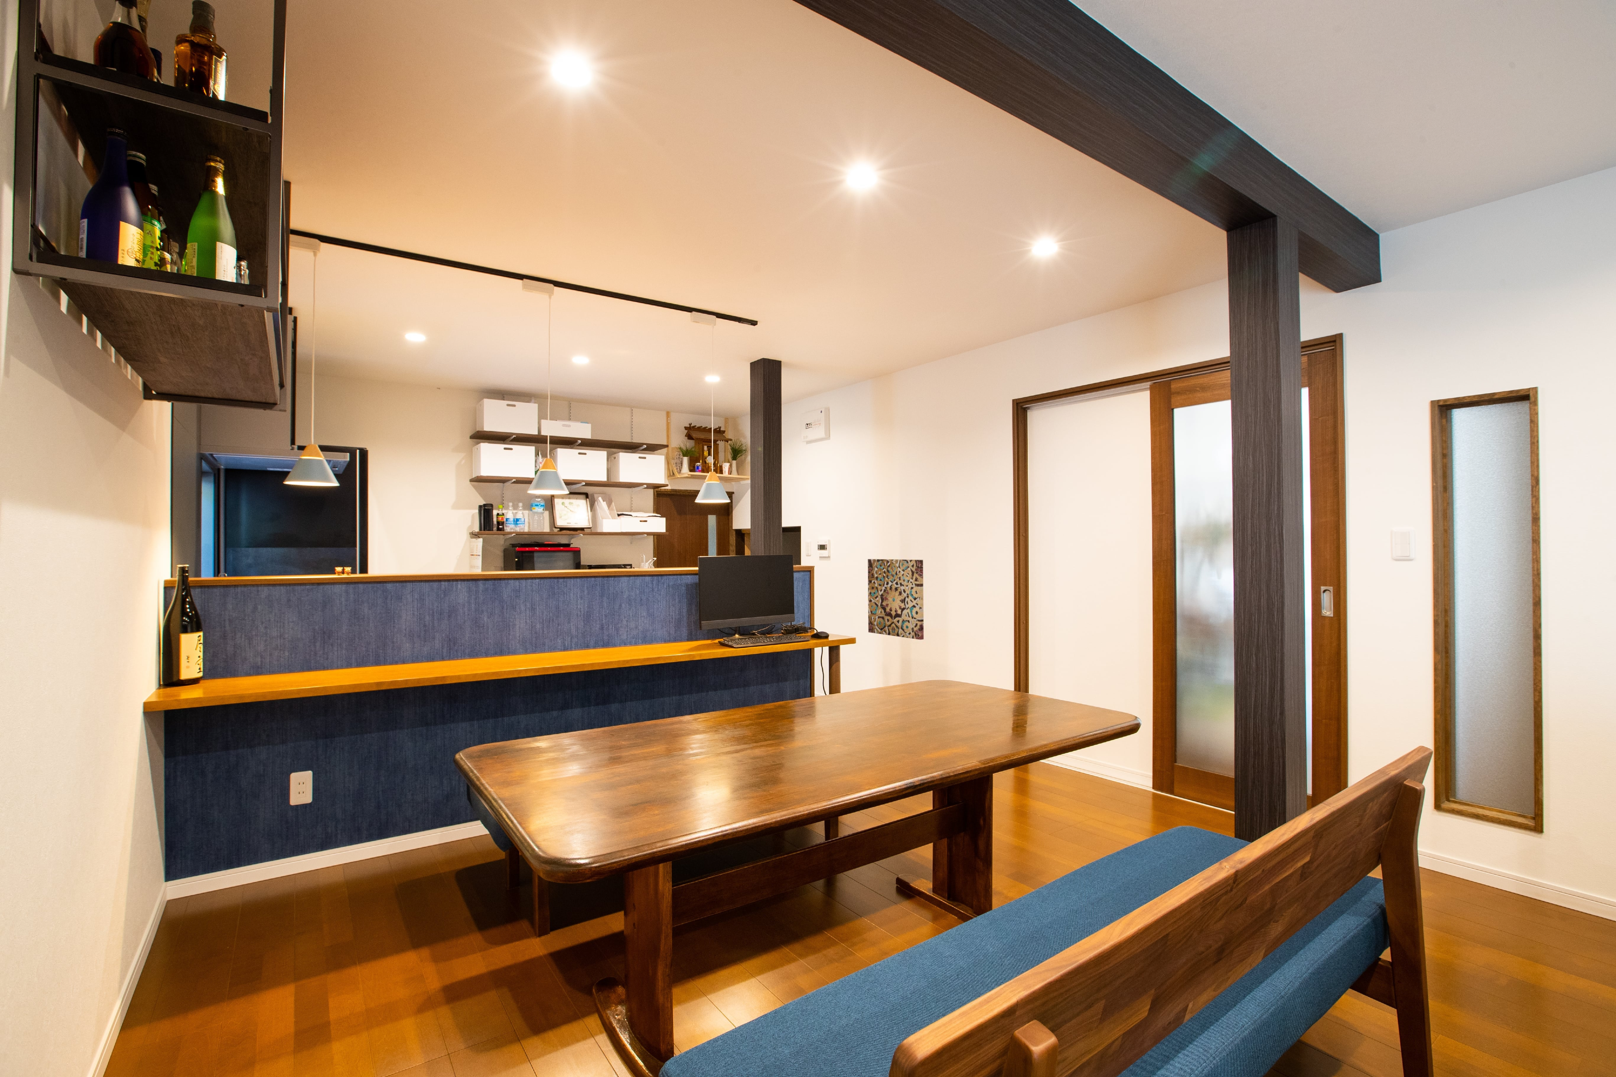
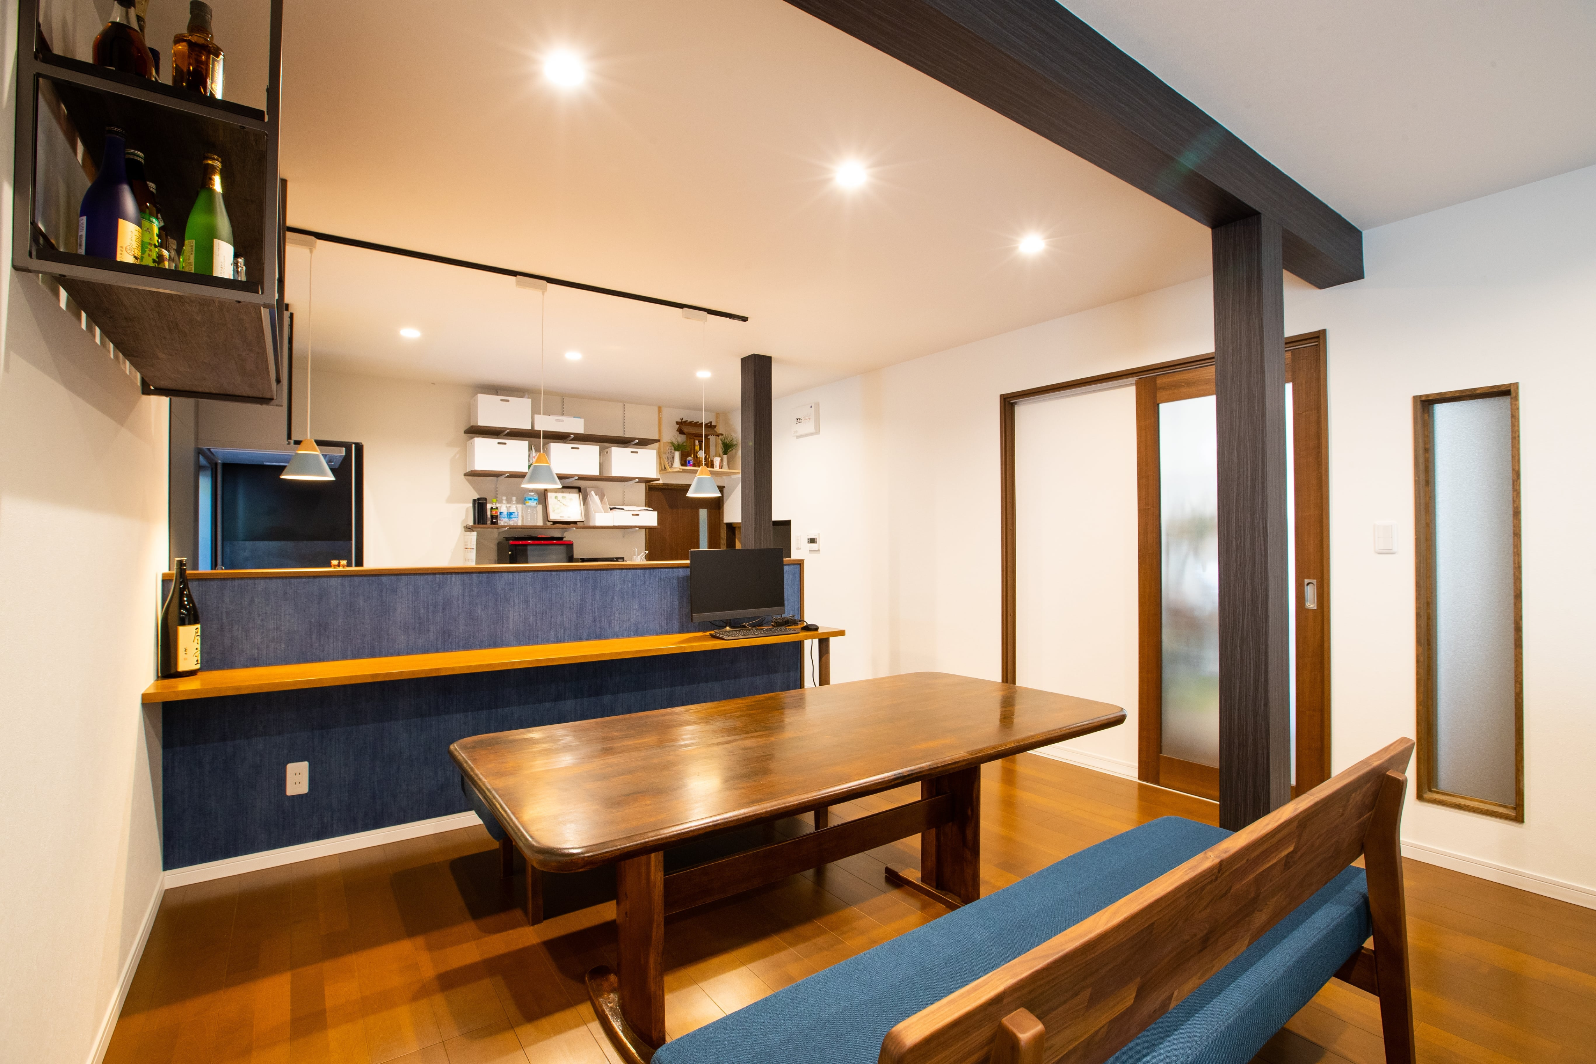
- wall art [868,559,923,639]
